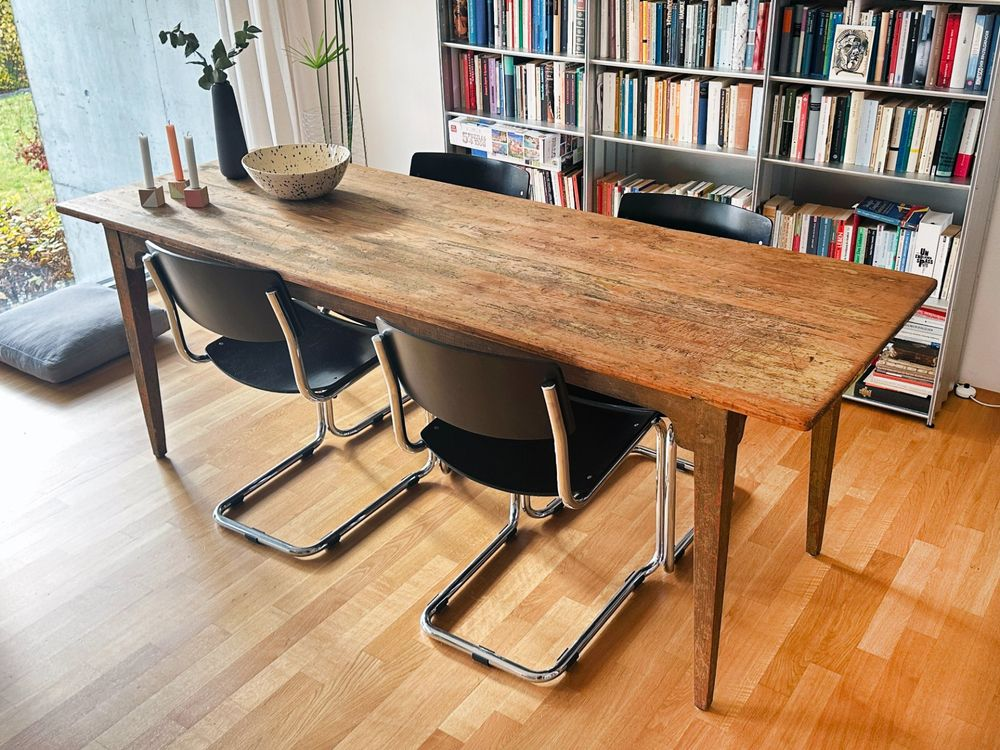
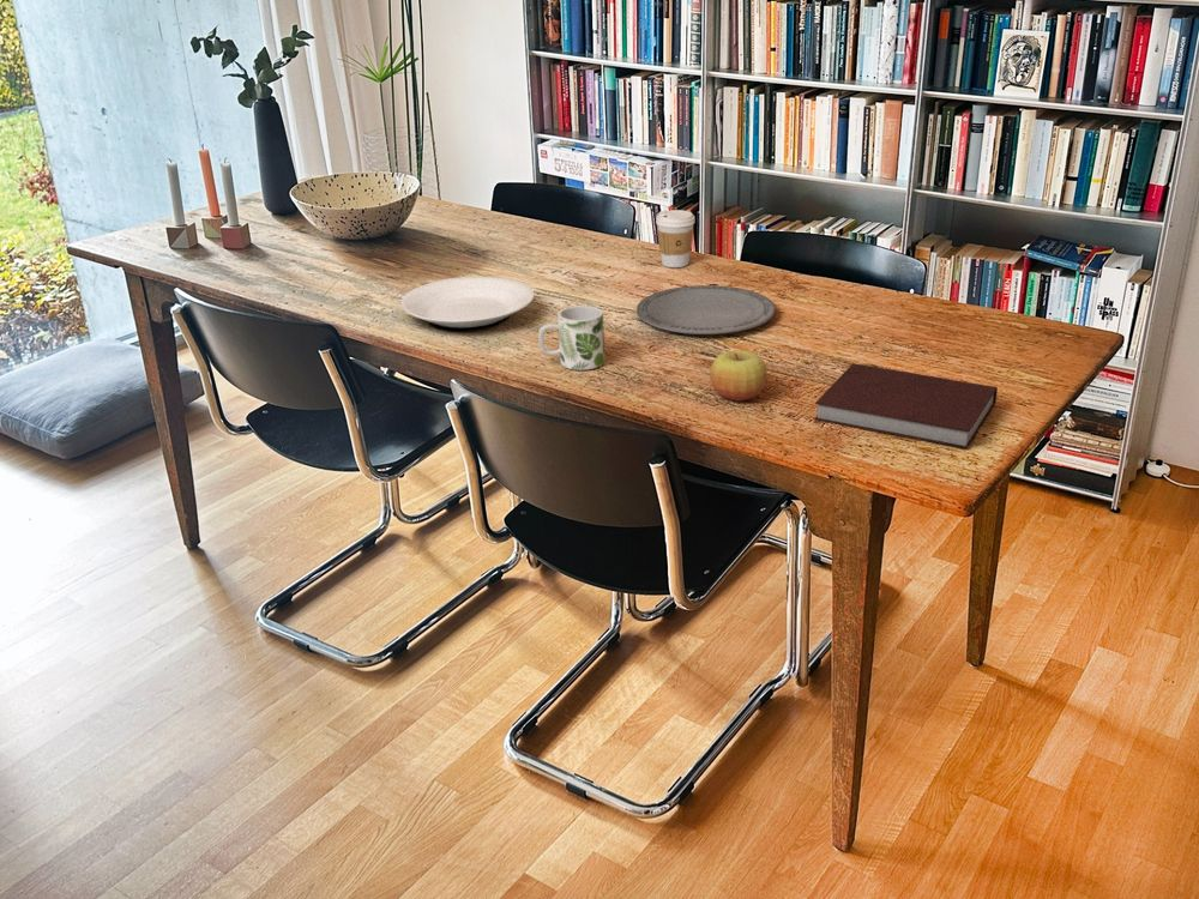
+ mug [537,304,605,372]
+ plate [635,284,776,336]
+ apple [709,349,769,402]
+ plate [399,276,535,332]
+ notebook [813,362,999,450]
+ coffee cup [655,209,695,269]
